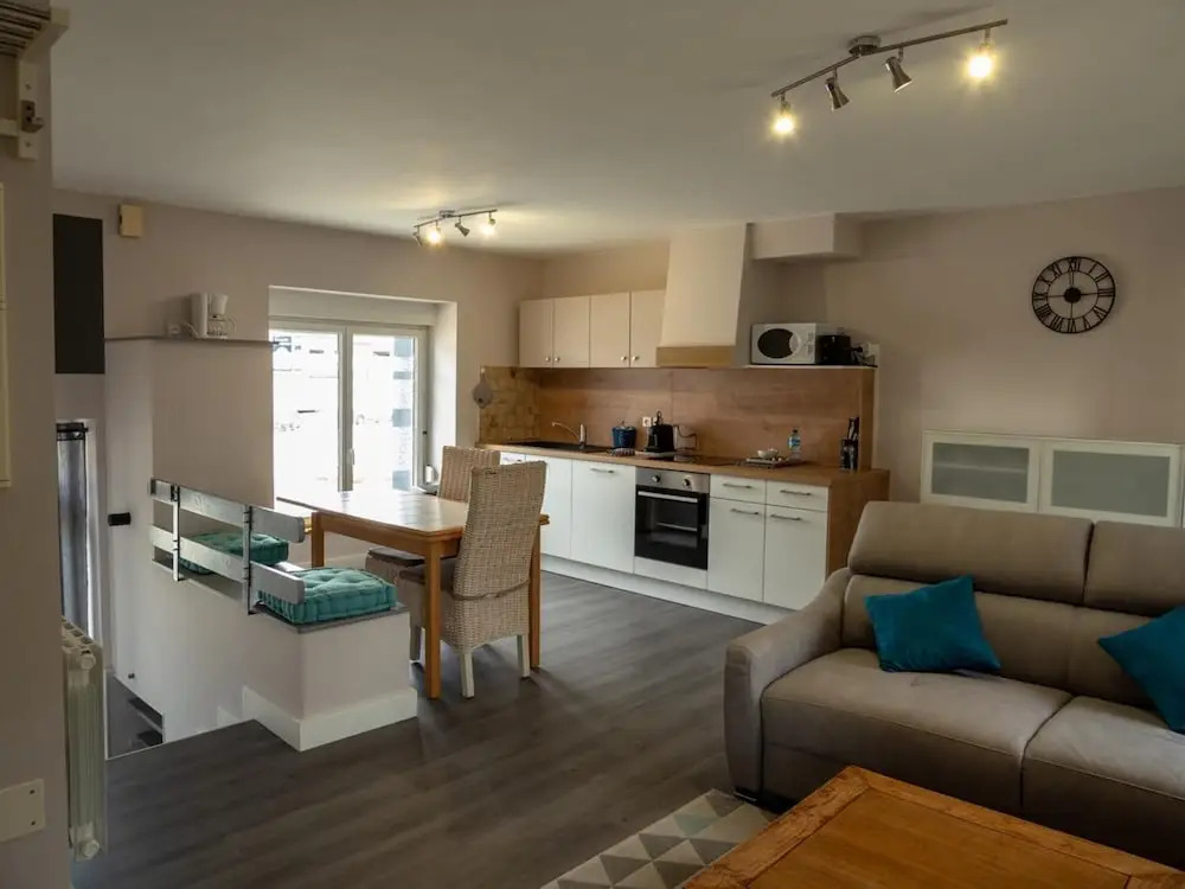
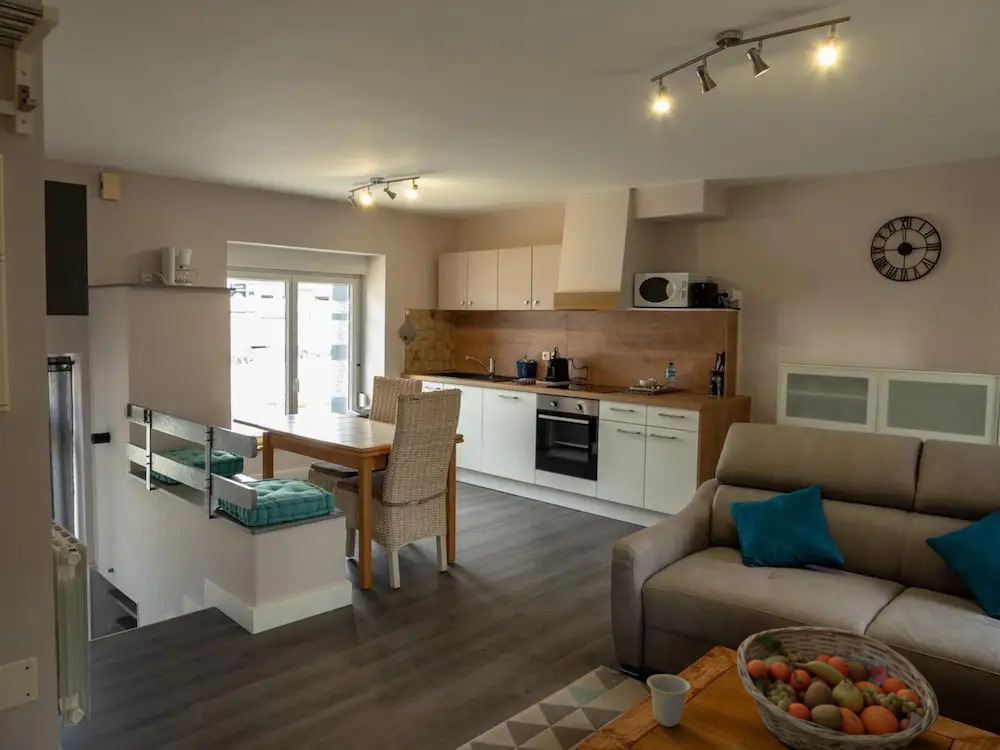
+ cup [646,673,692,728]
+ fruit basket [736,625,940,750]
